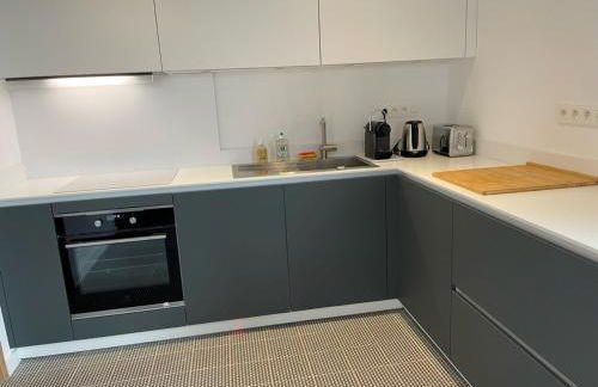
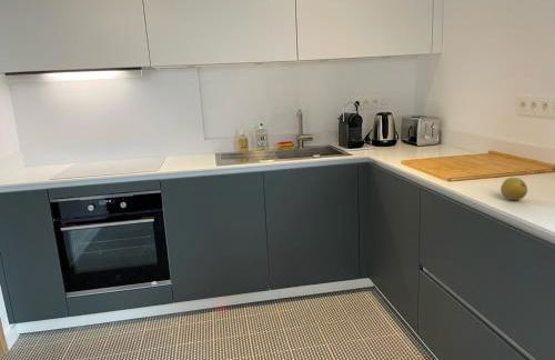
+ fruit [500,177,528,201]
